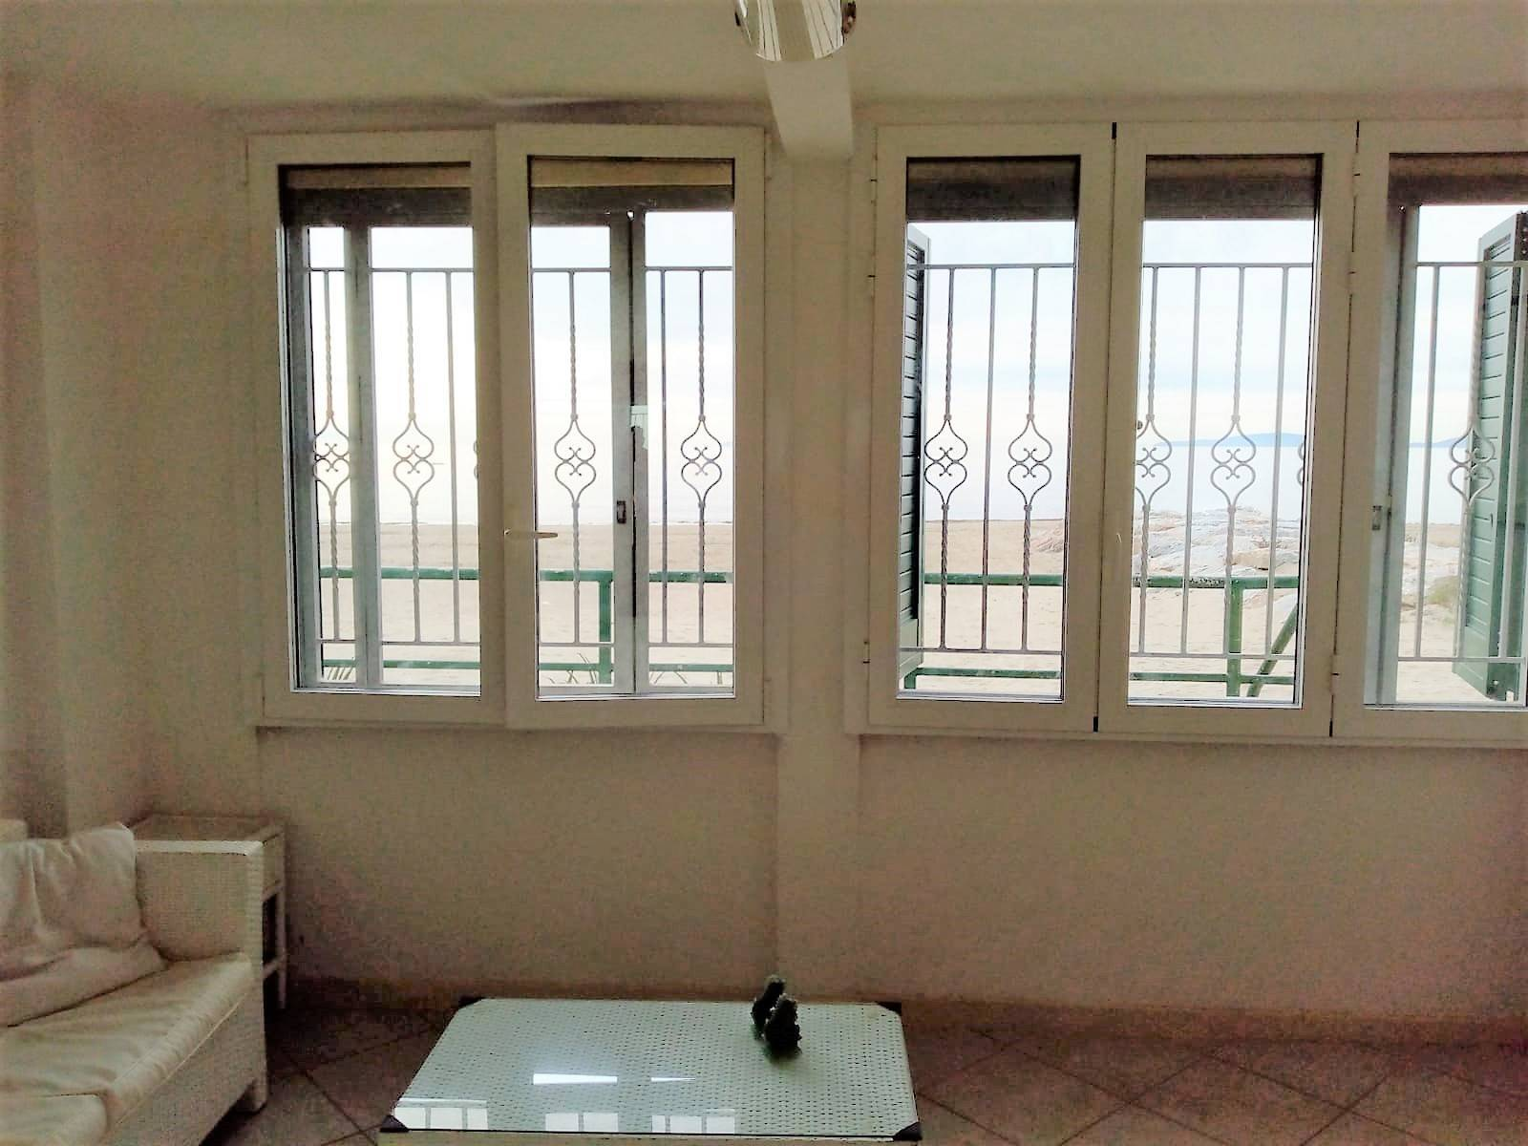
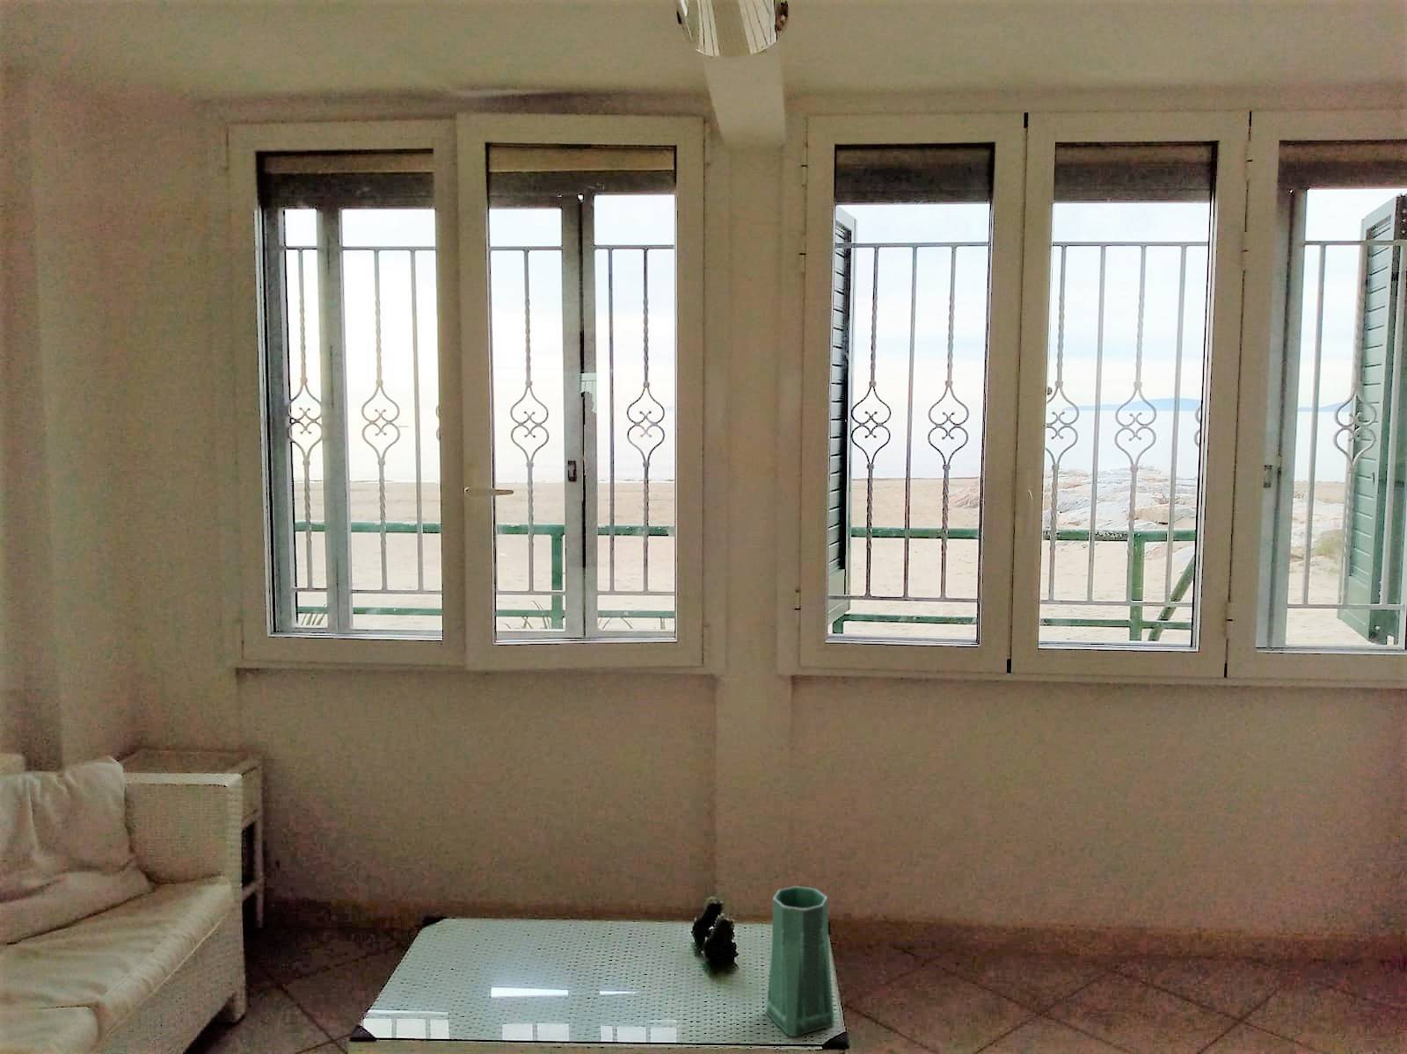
+ vase [766,886,835,1037]
